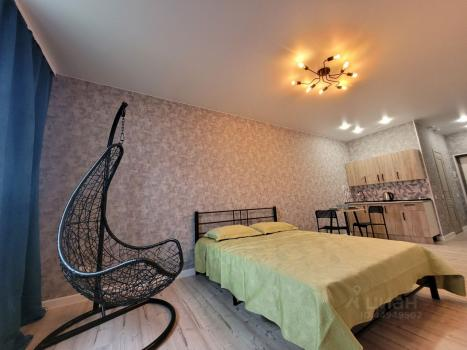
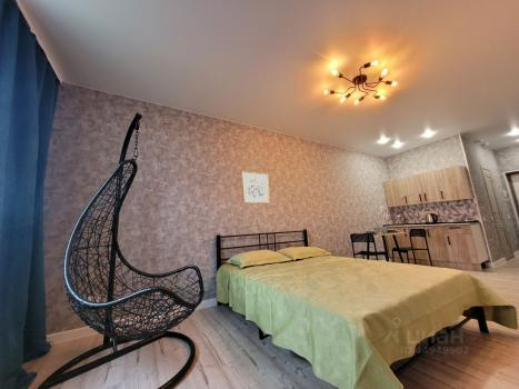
+ wall art [241,171,271,205]
